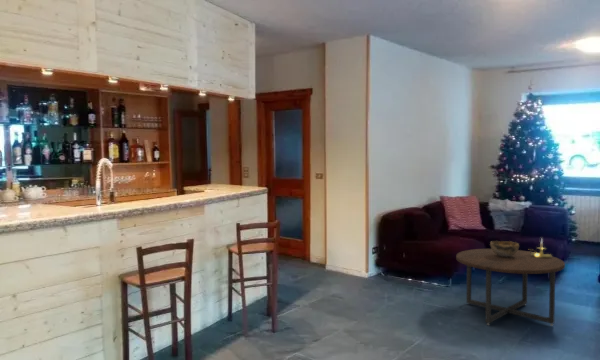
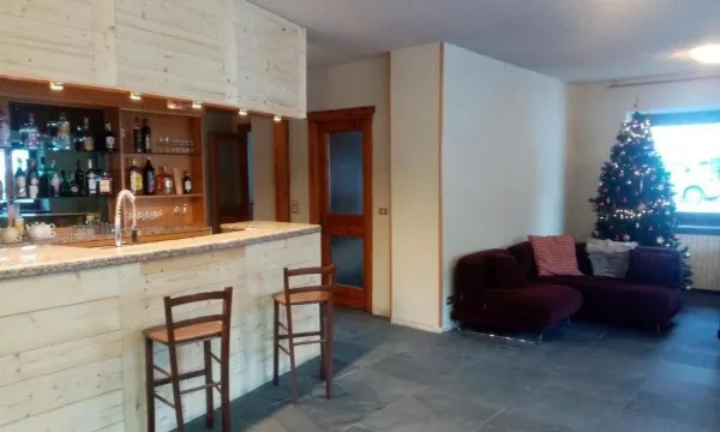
- decorative bowl [489,240,520,257]
- candle holder [528,237,553,258]
- coffee table [455,248,566,327]
